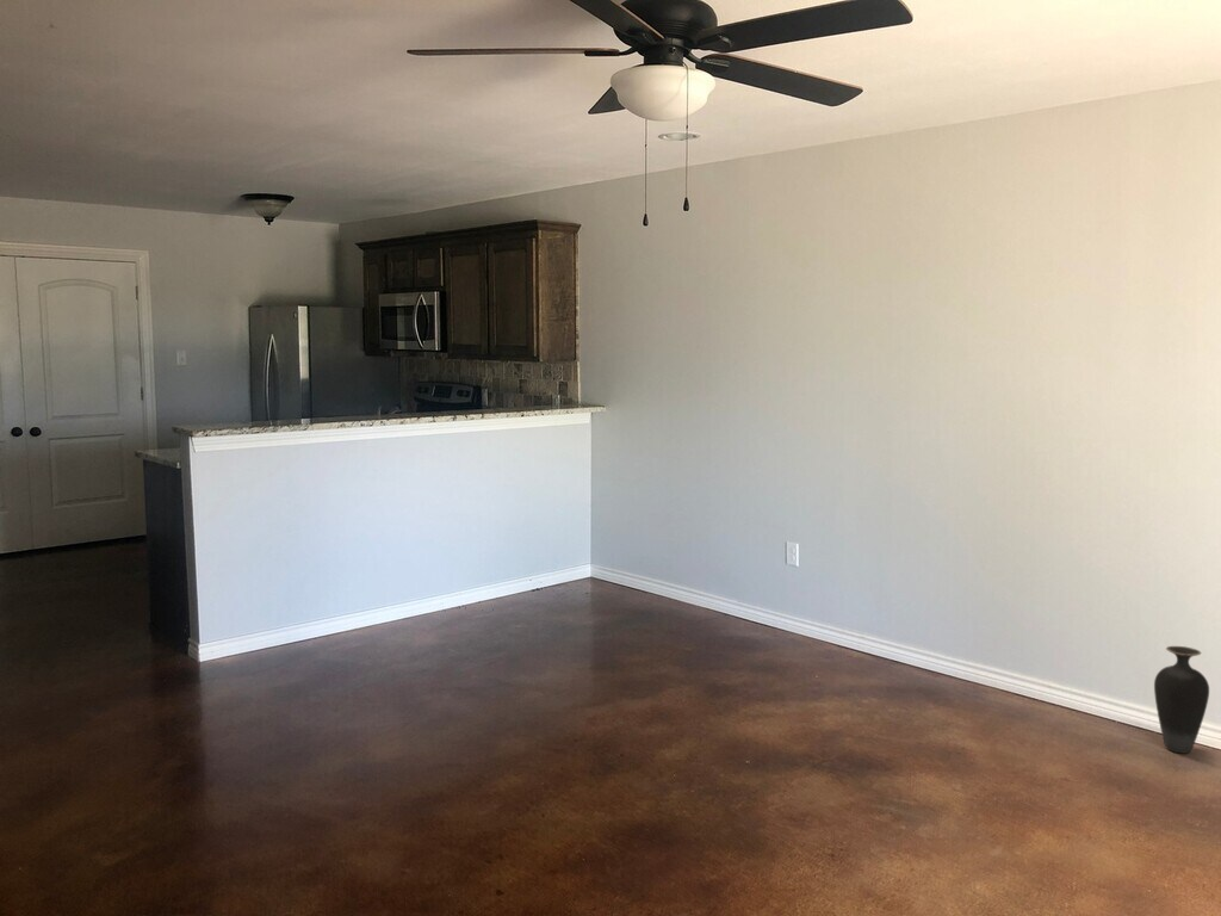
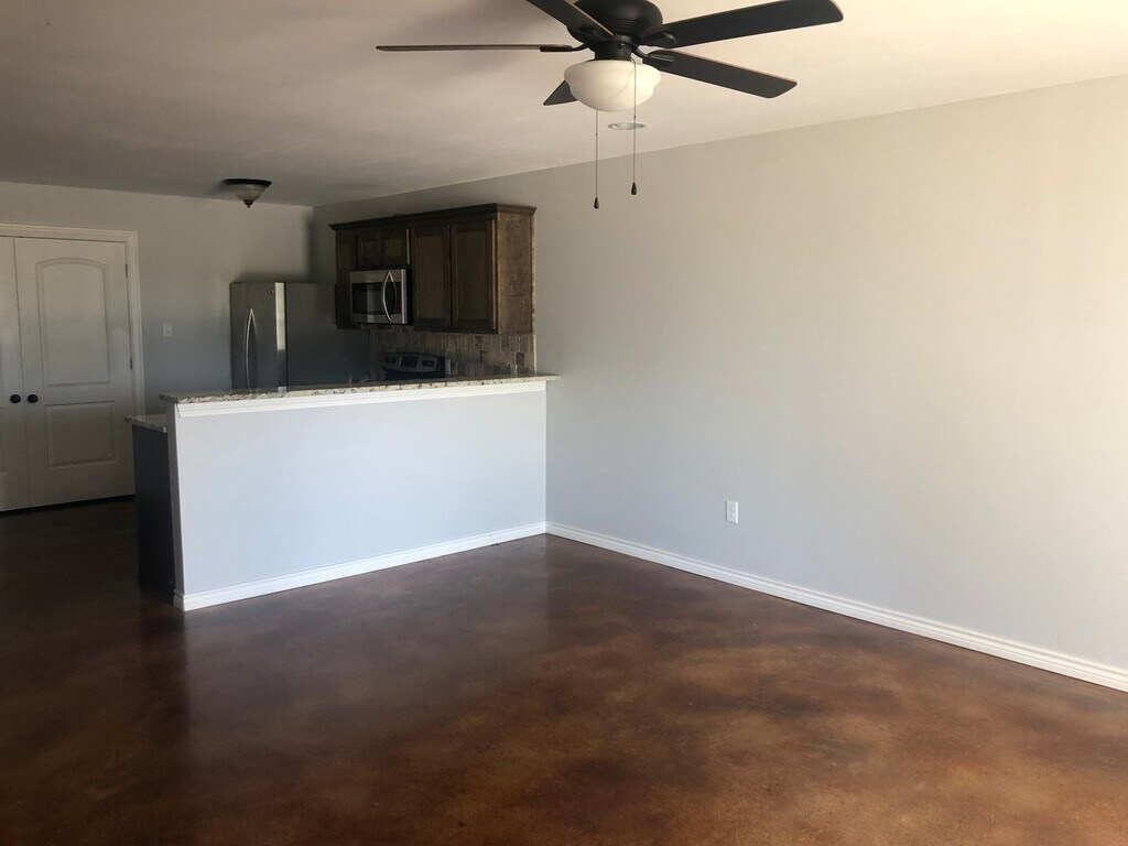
- vase [1153,645,1210,755]
